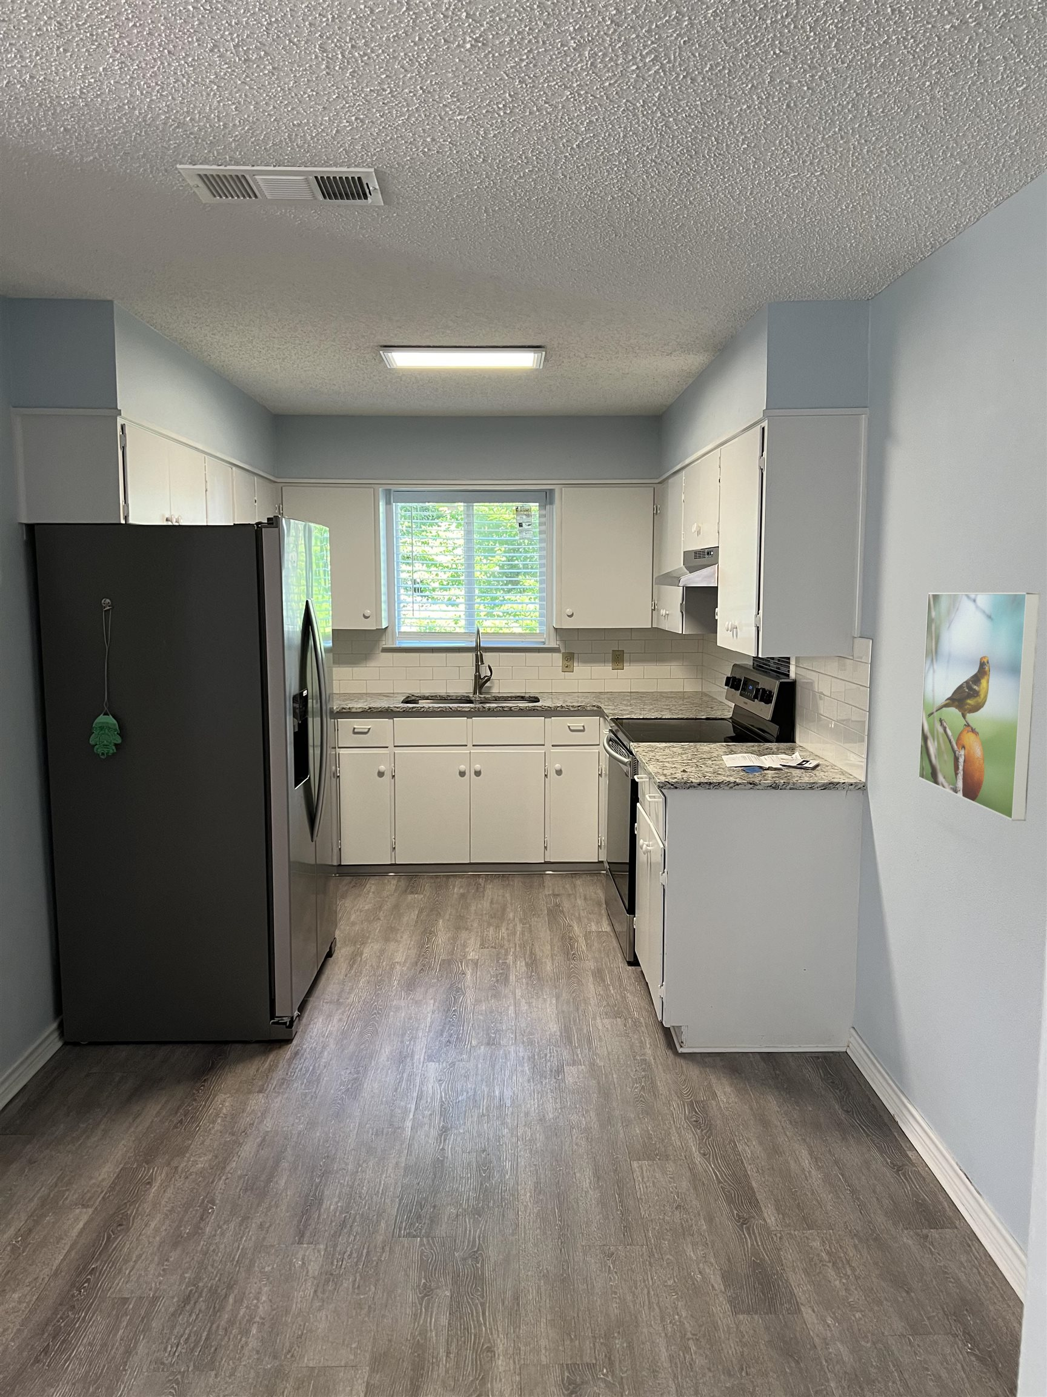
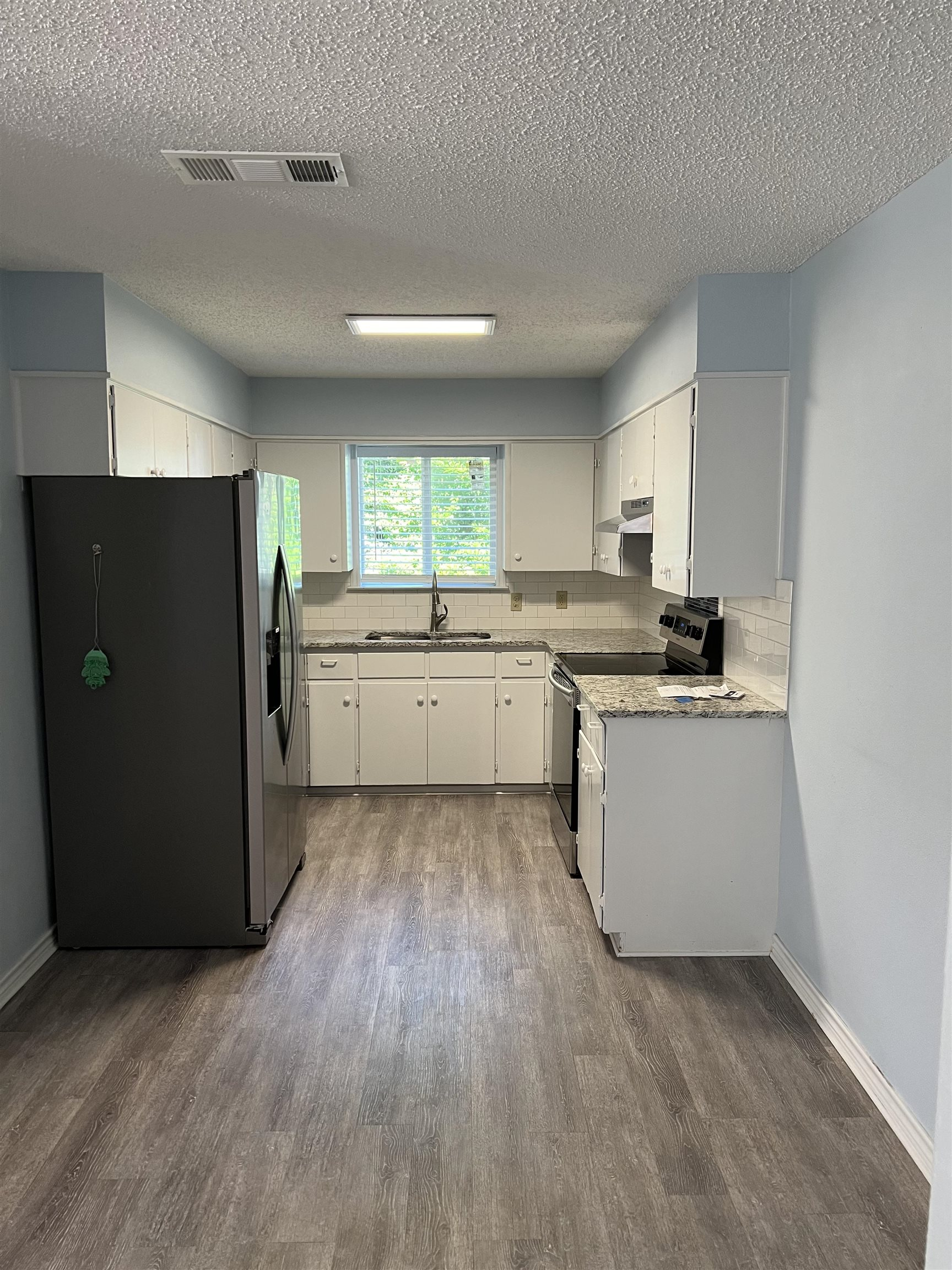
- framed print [918,592,1040,822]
